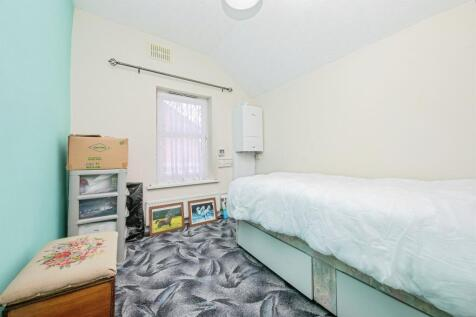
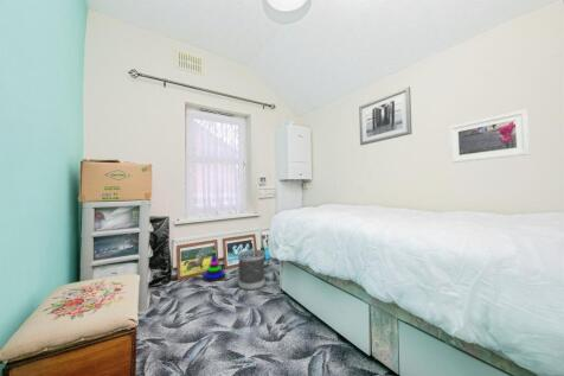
+ stacking toy [201,243,226,282]
+ wall art [358,85,414,146]
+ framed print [448,108,531,164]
+ wastebasket [237,249,267,292]
